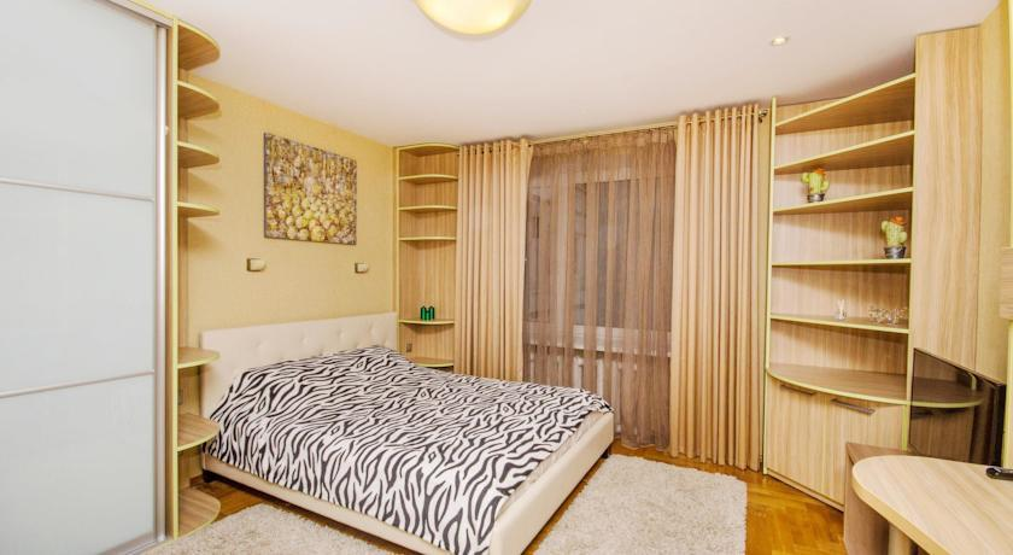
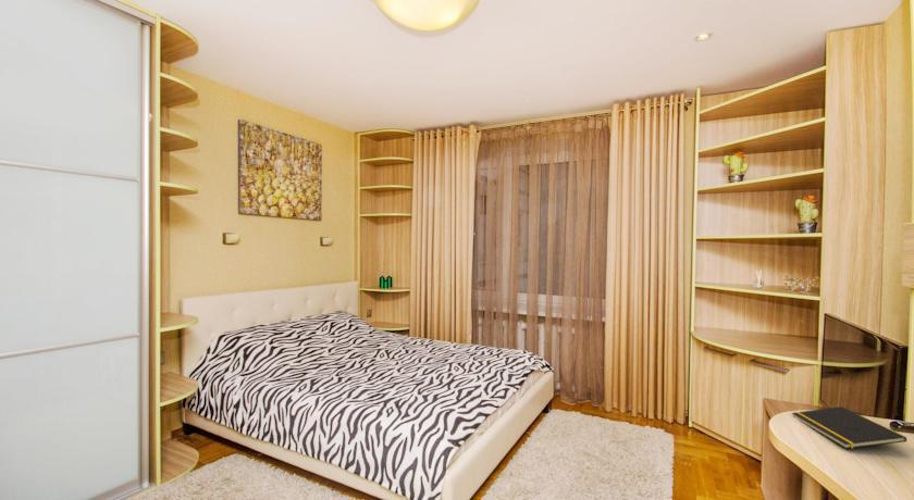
+ notepad [791,405,907,450]
